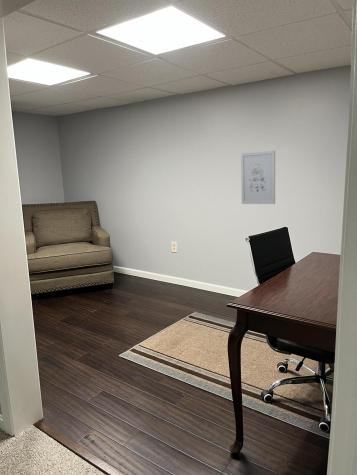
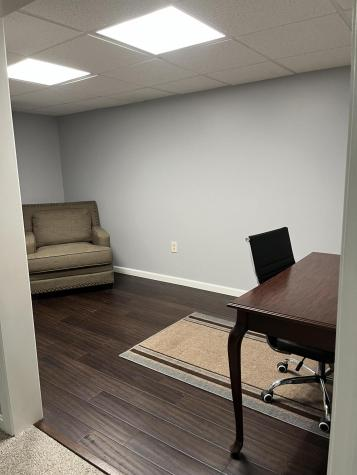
- wall art [240,150,276,205]
